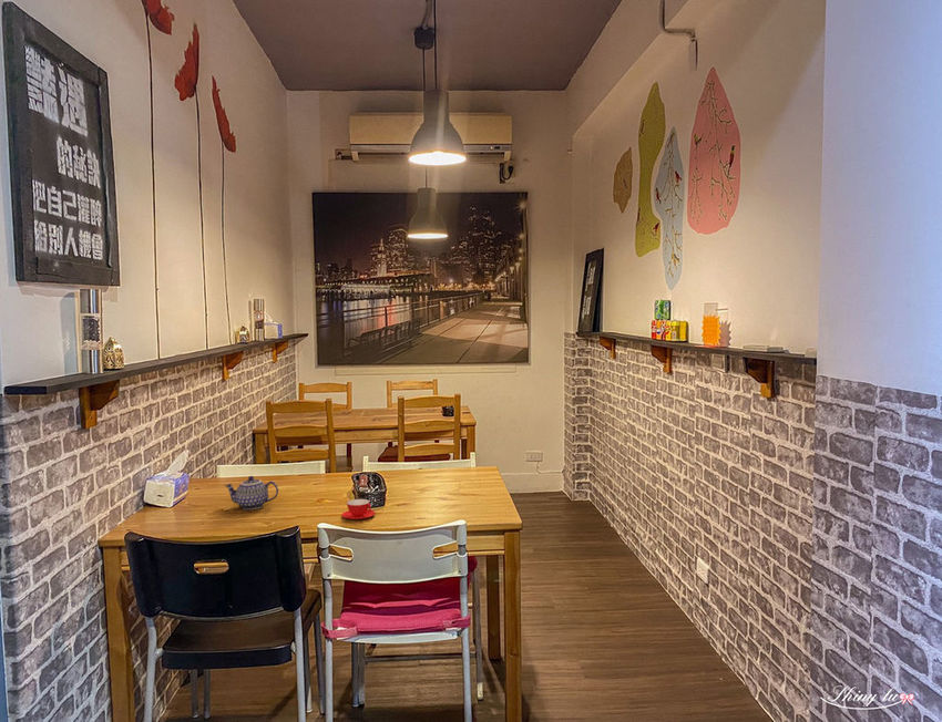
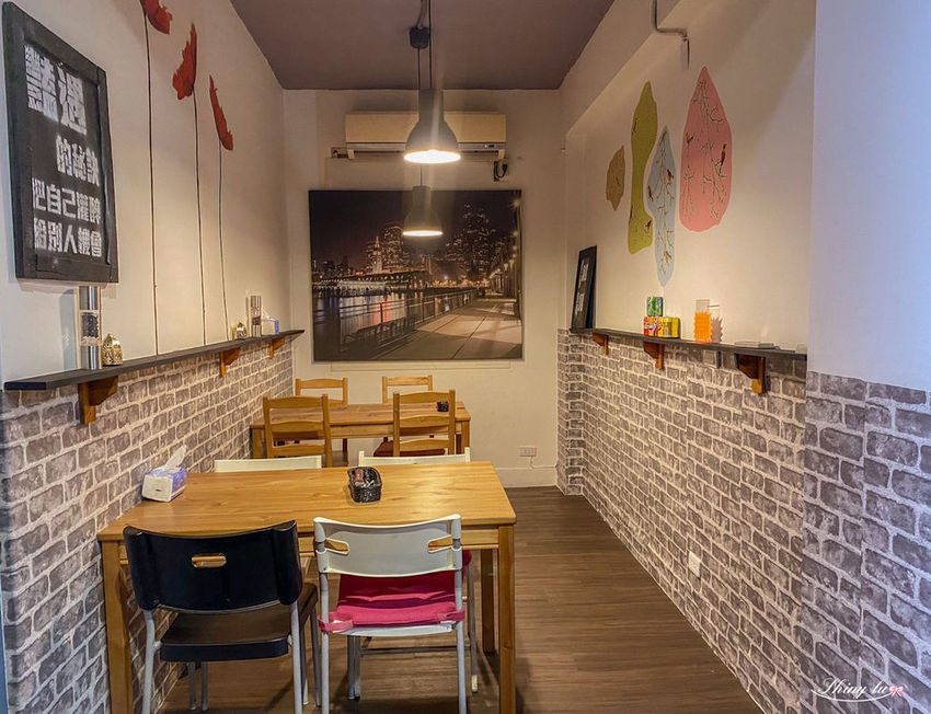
- teacup [341,498,376,520]
- teapot [224,475,279,510]
